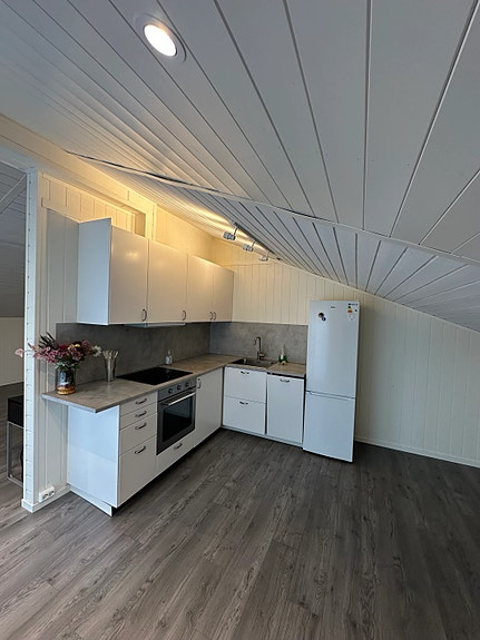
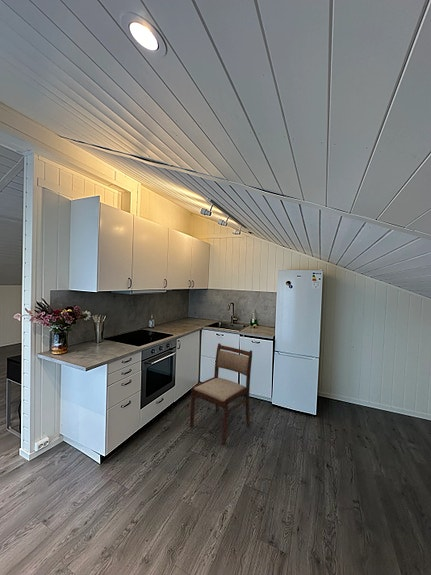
+ dining chair [189,342,253,446]
